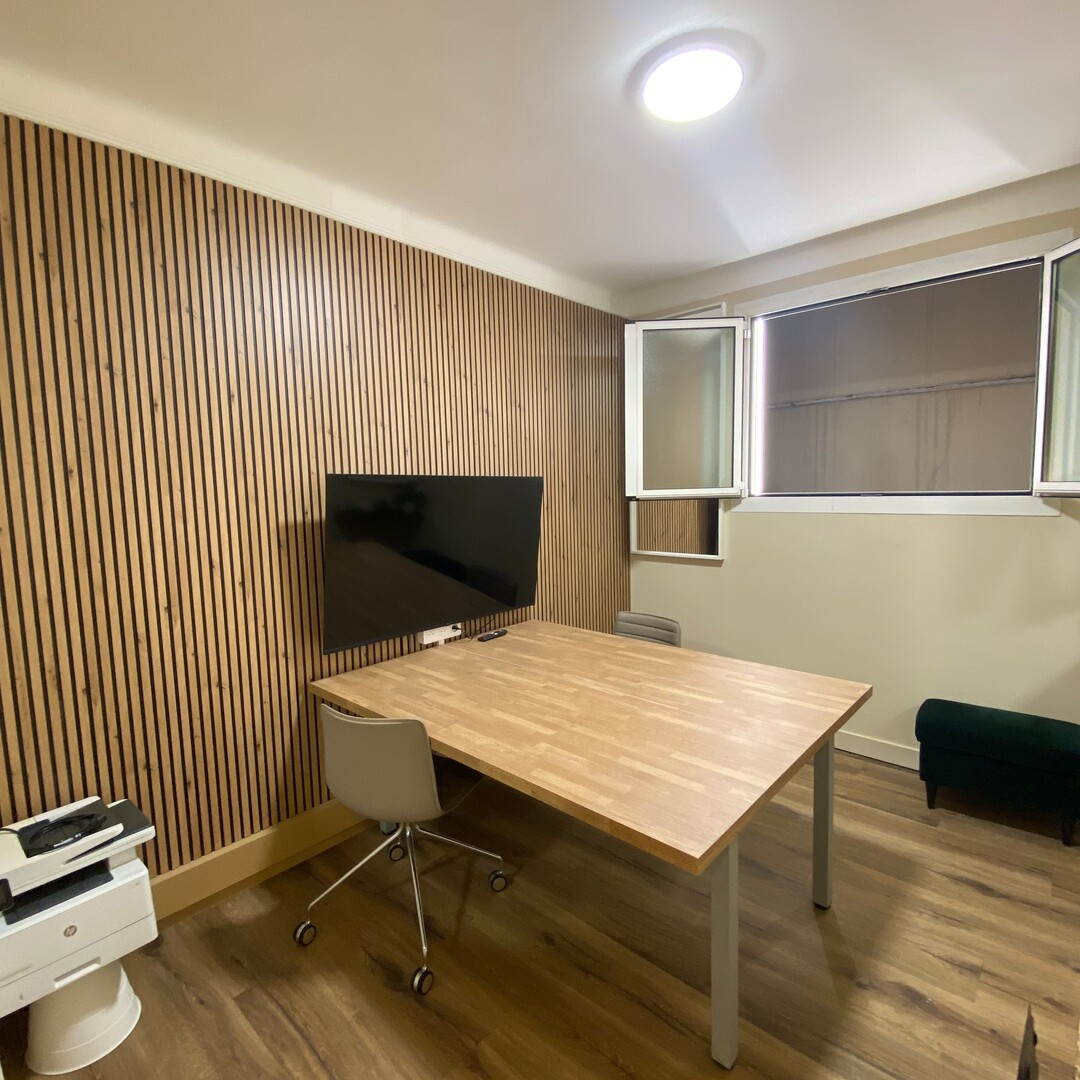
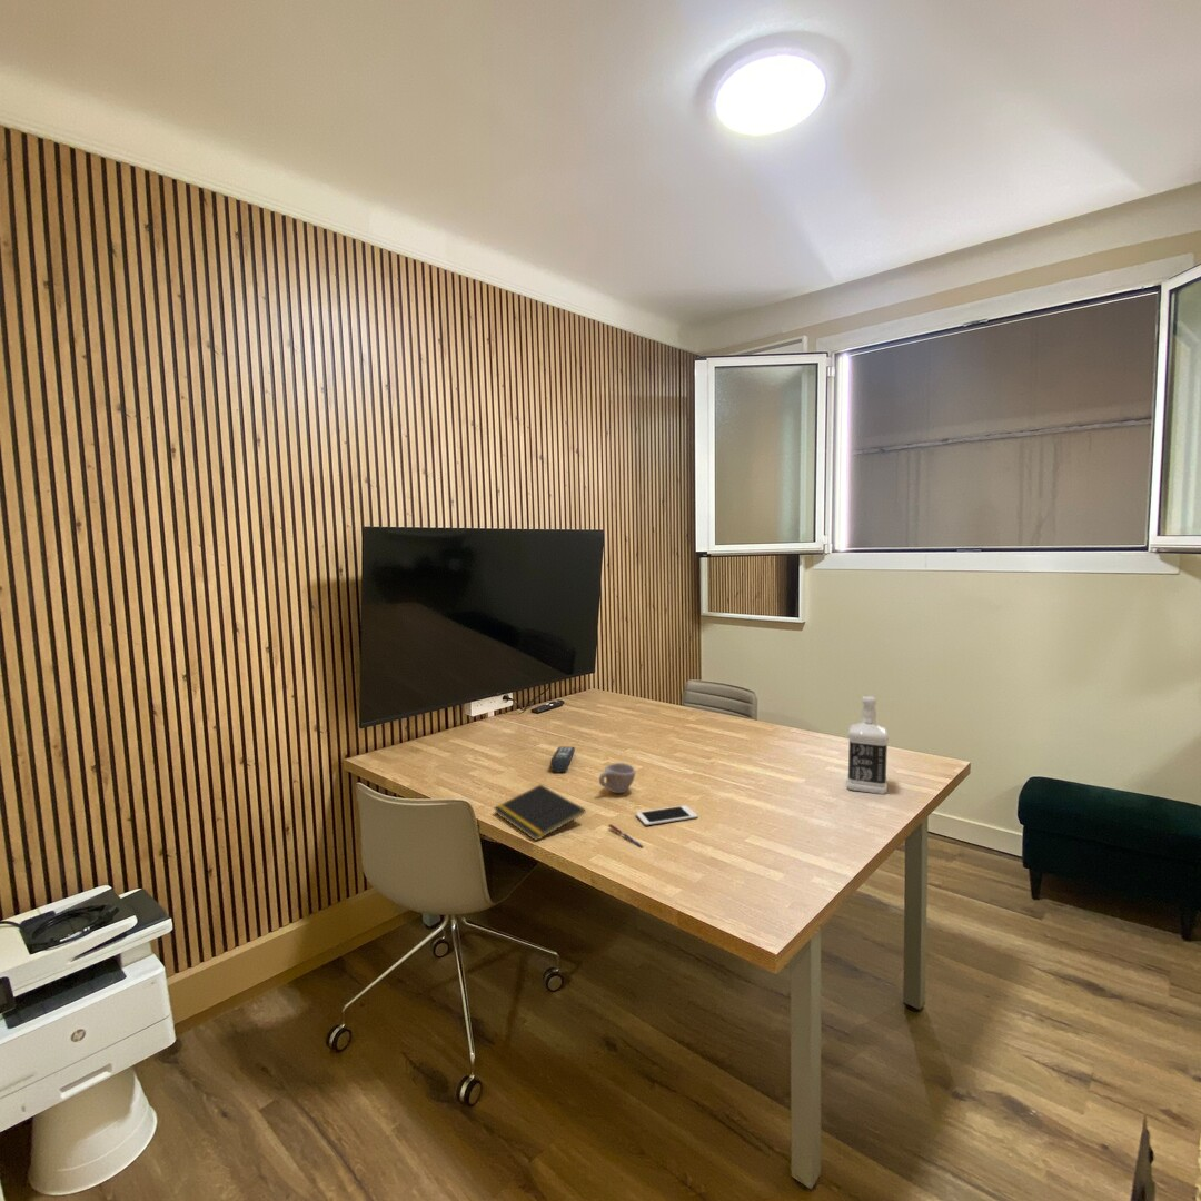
+ cup [598,762,636,794]
+ remote control [549,746,576,773]
+ pen [608,823,644,848]
+ notepad [494,784,586,842]
+ cell phone [635,804,698,826]
+ bottle [845,695,890,795]
